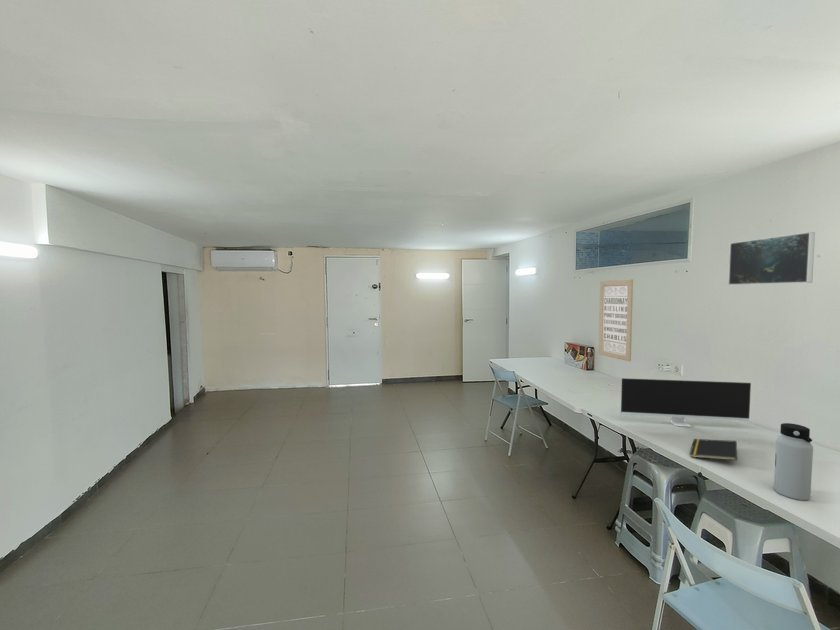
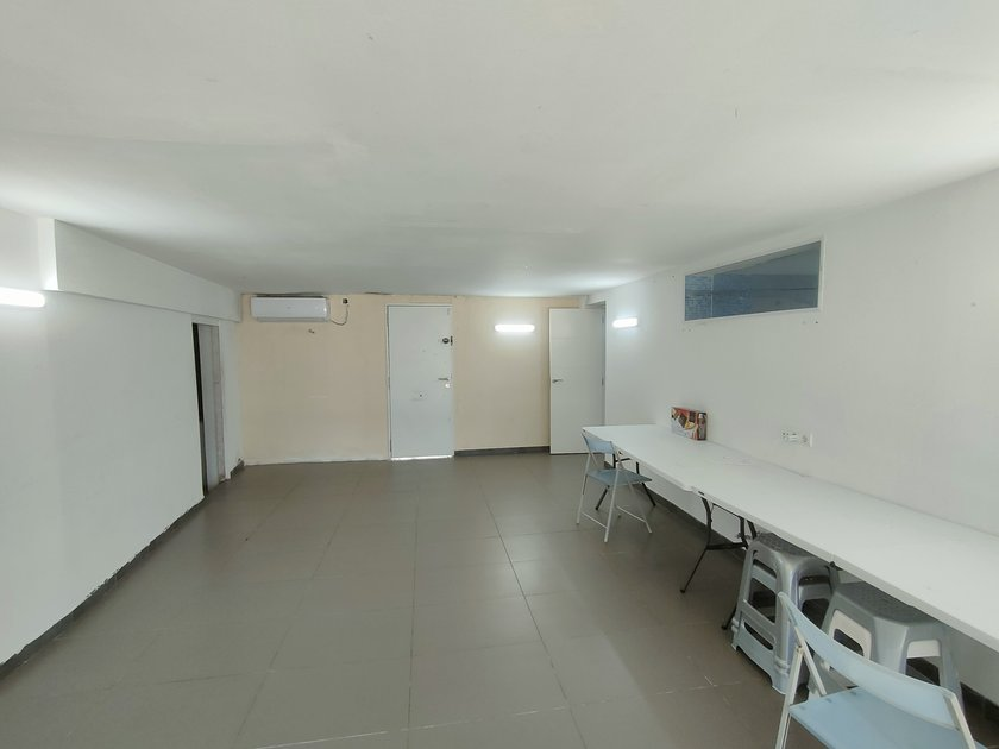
- notepad [689,438,738,461]
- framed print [727,231,816,286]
- wall art [597,279,634,362]
- water bottle [773,422,814,501]
- monitor [620,377,752,428]
